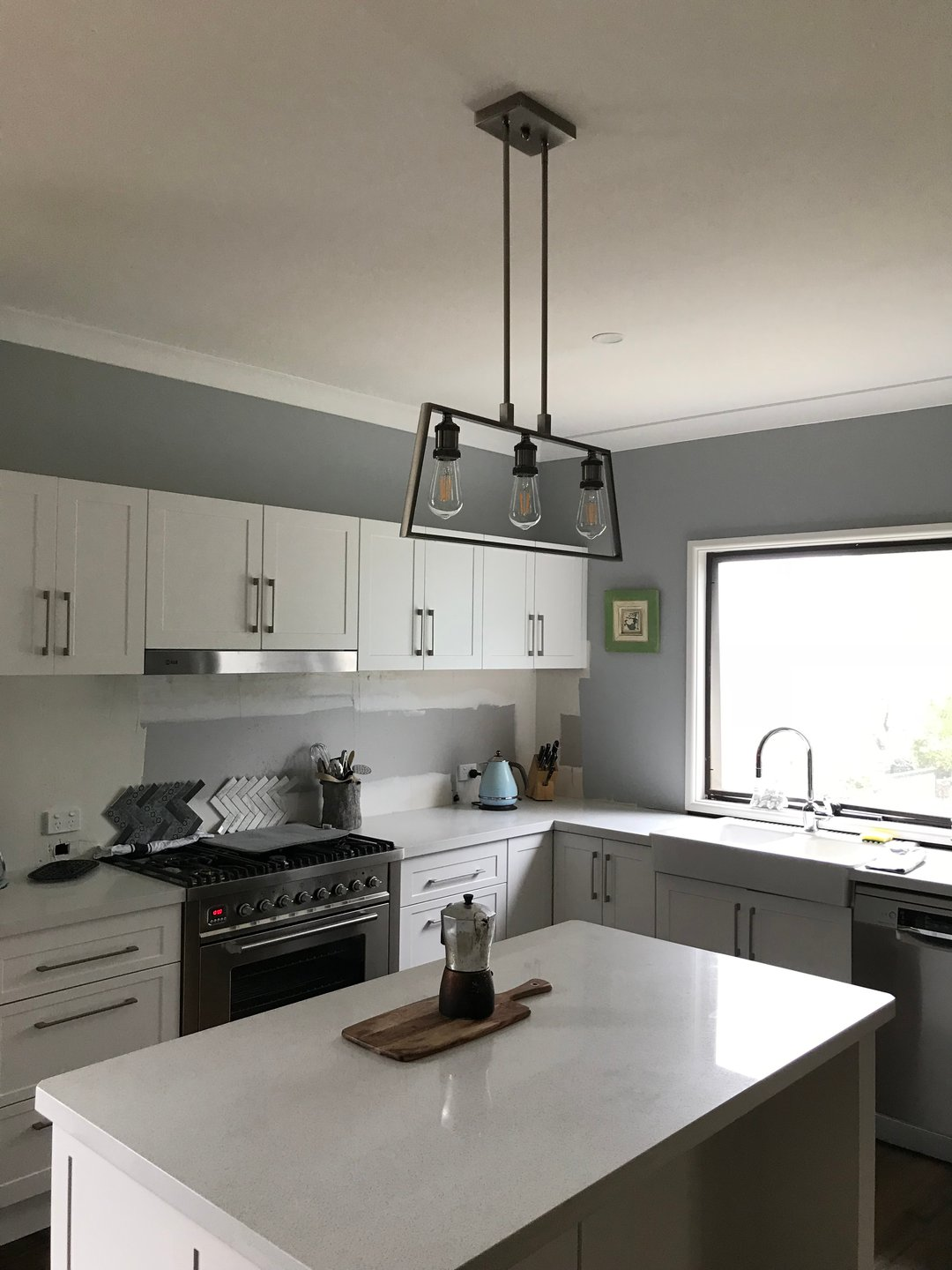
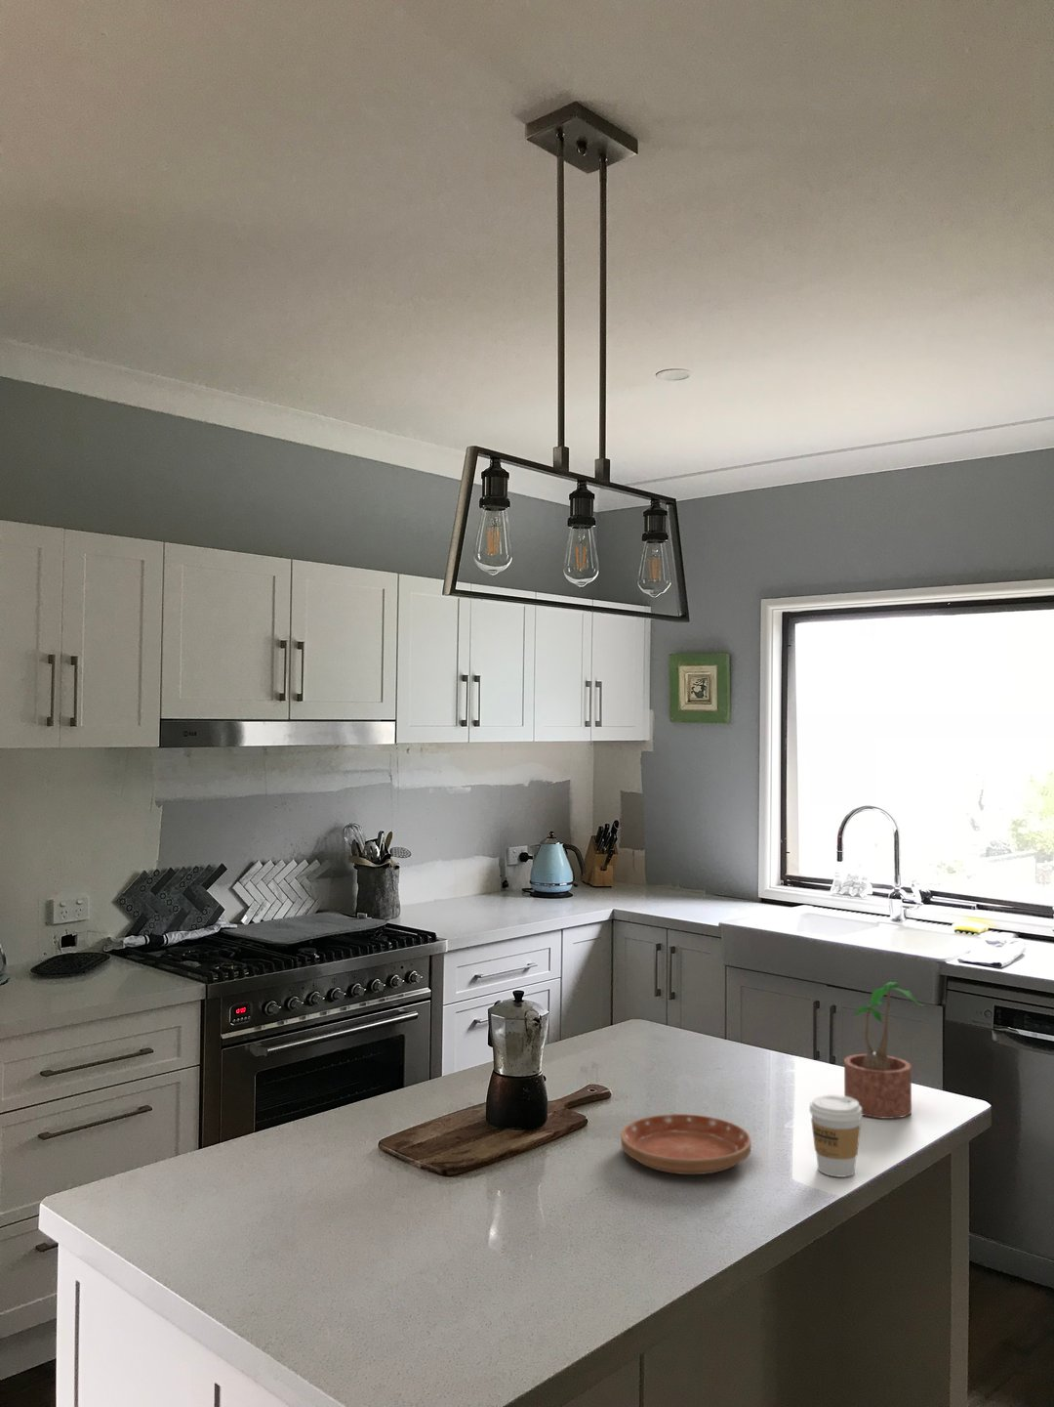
+ potted plant [844,980,928,1120]
+ saucer [620,1113,753,1175]
+ coffee cup [808,1093,862,1179]
